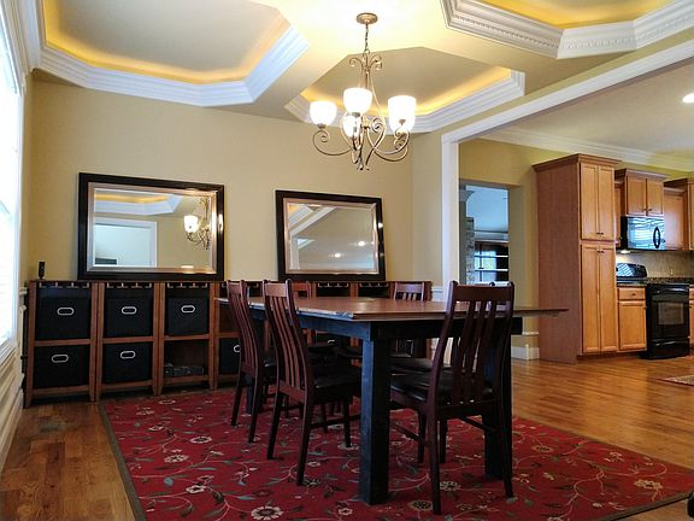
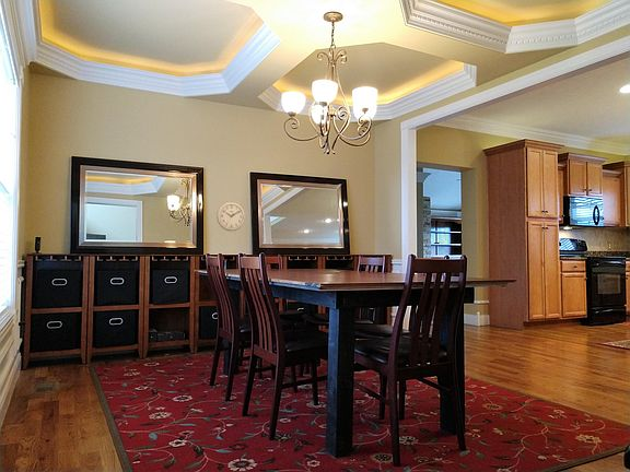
+ wall clock [215,201,246,232]
